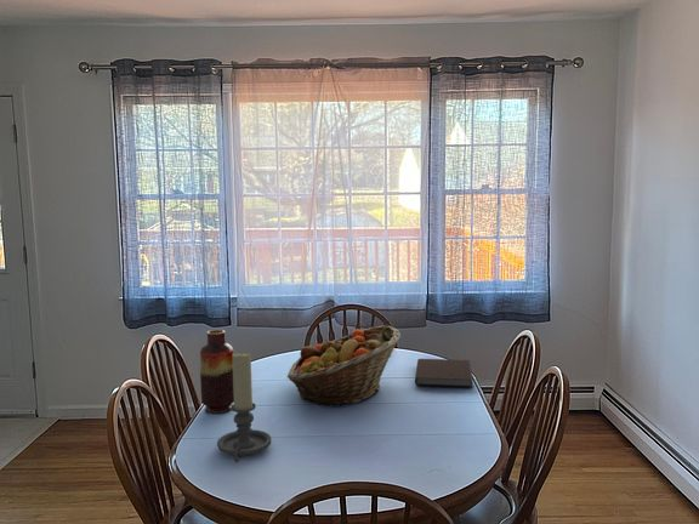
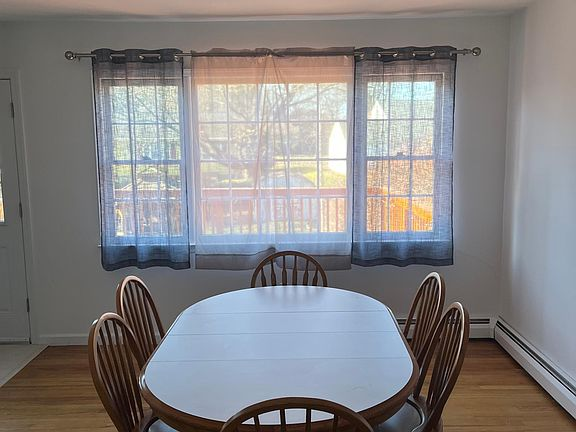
- vase [198,329,235,415]
- notebook [414,358,474,389]
- fruit basket [286,324,402,408]
- candle holder [216,351,273,463]
